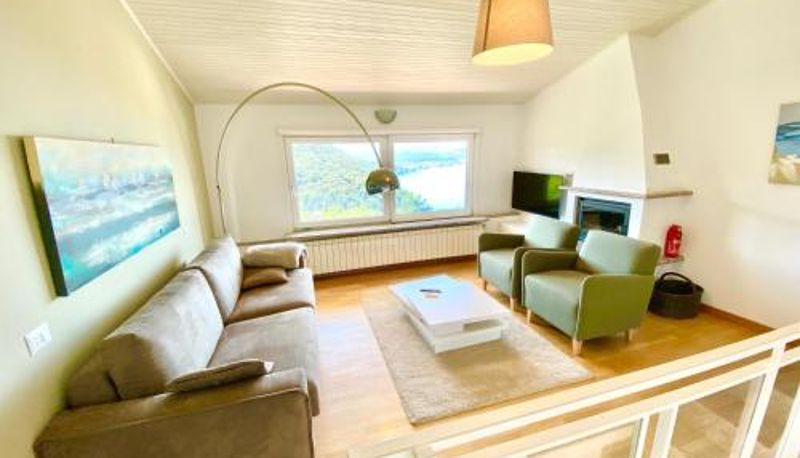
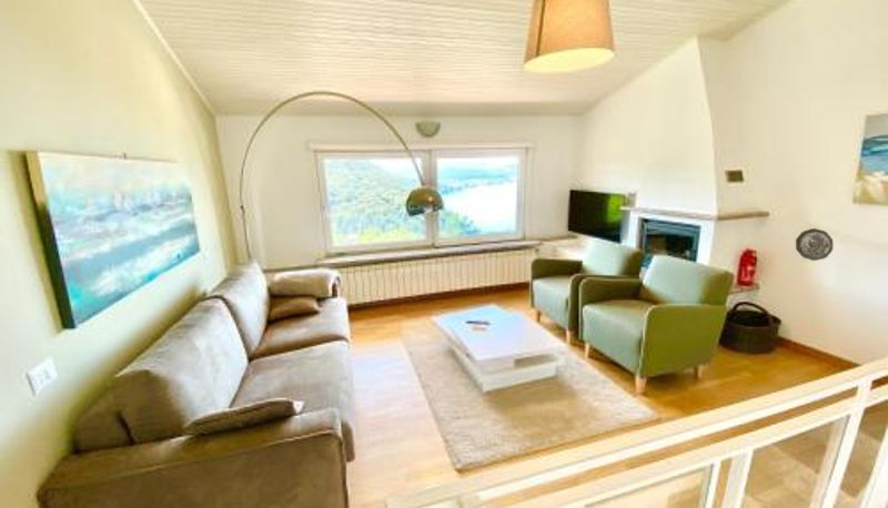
+ decorative plate [795,227,834,262]
